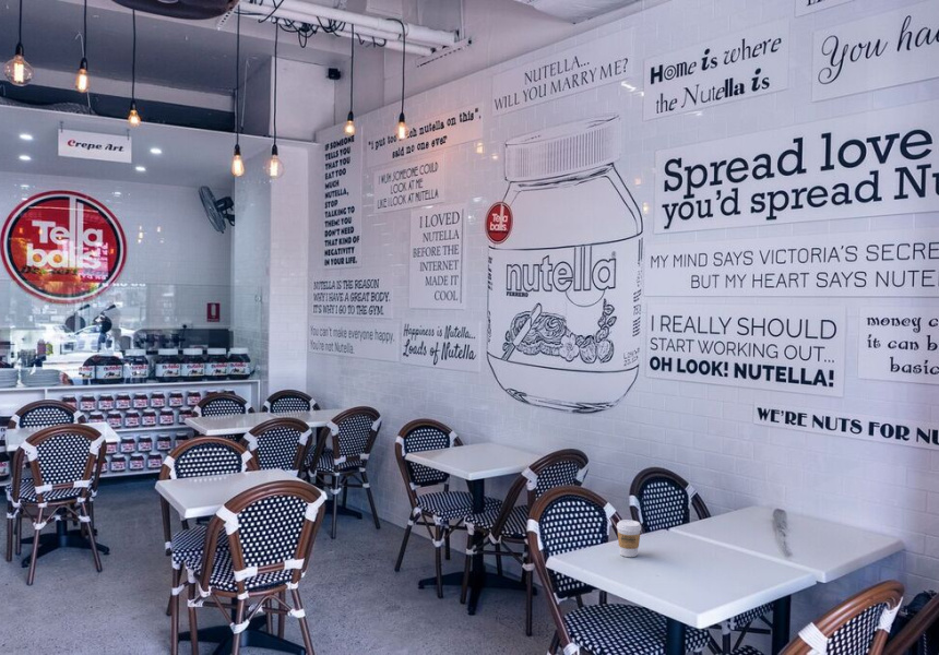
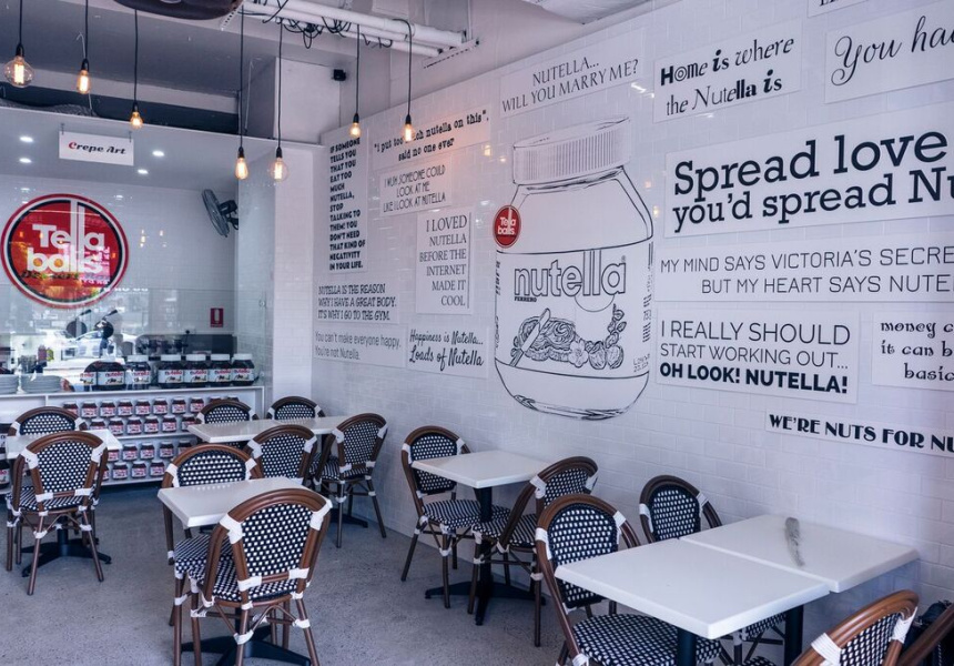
- coffee cup [616,519,642,558]
